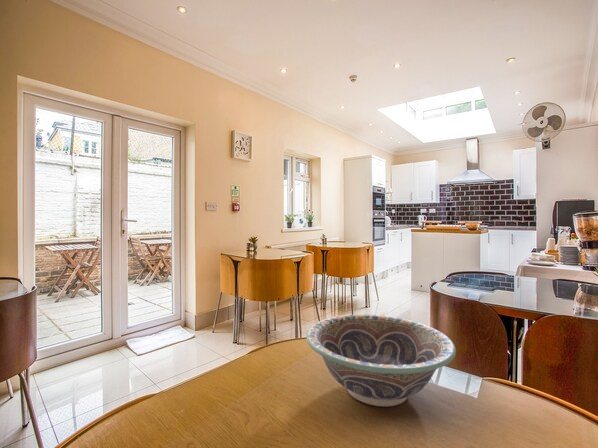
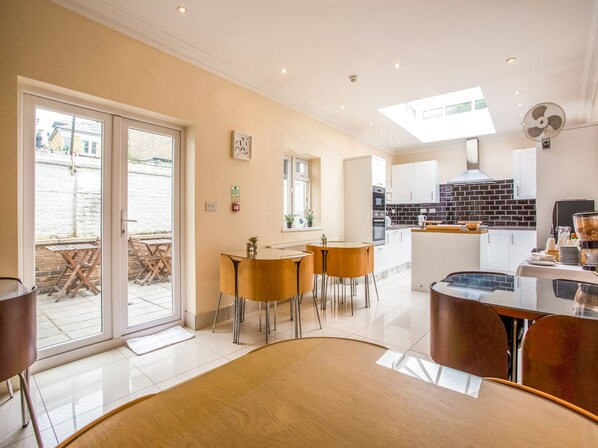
- decorative bowl [305,314,457,408]
